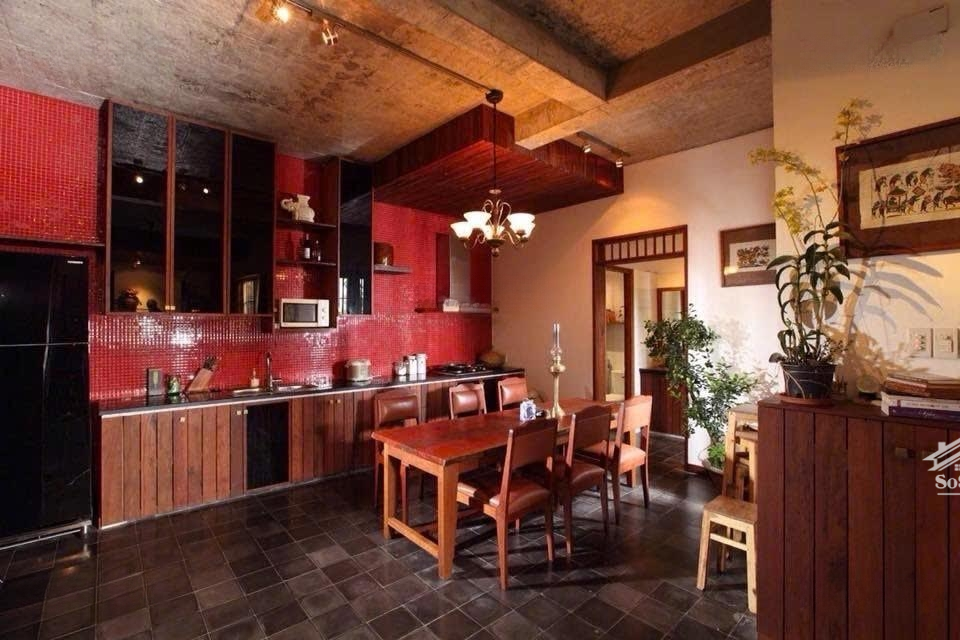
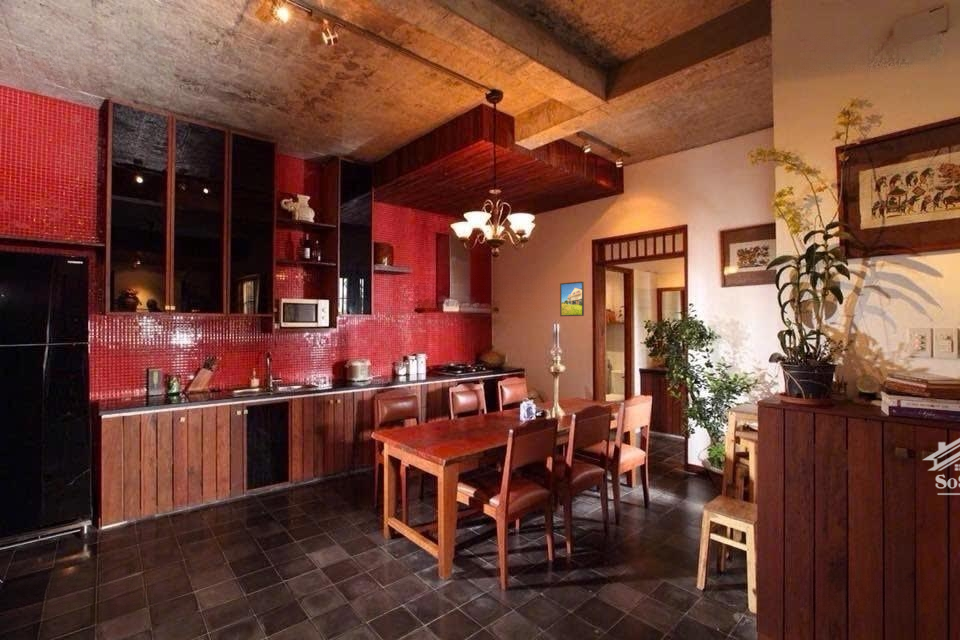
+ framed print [559,281,585,317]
